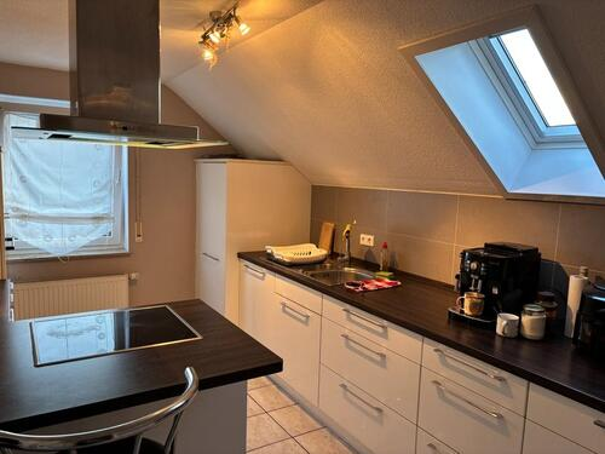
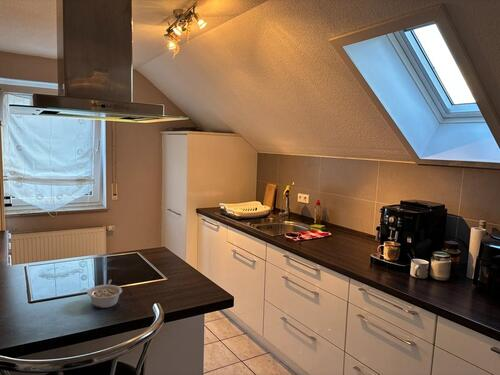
+ legume [86,279,123,309]
